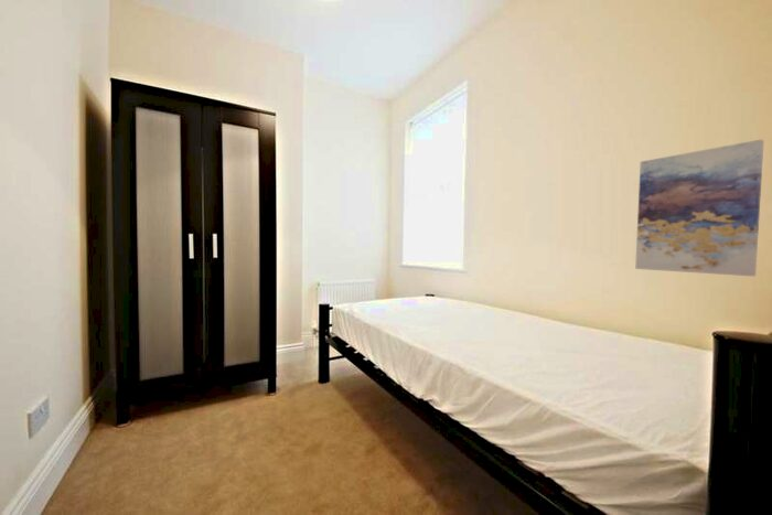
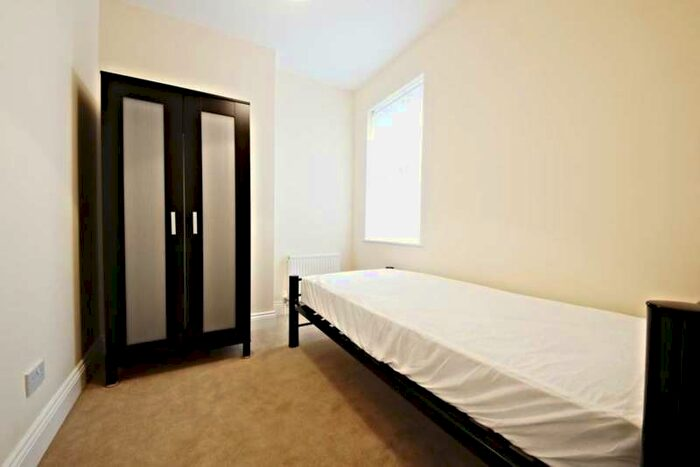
- wall art [634,139,764,278]
